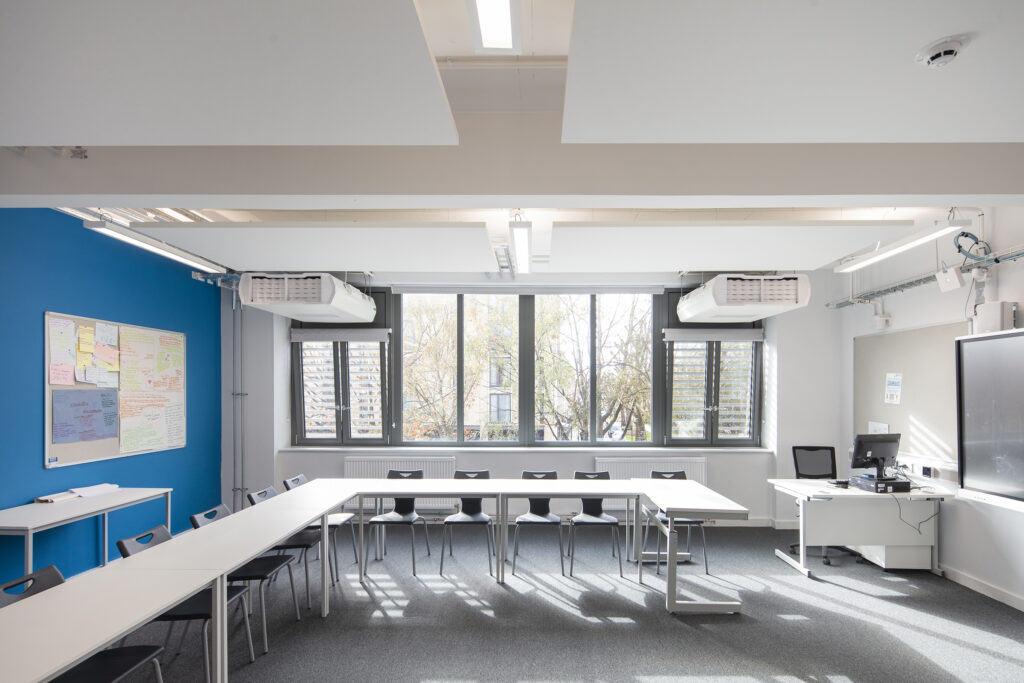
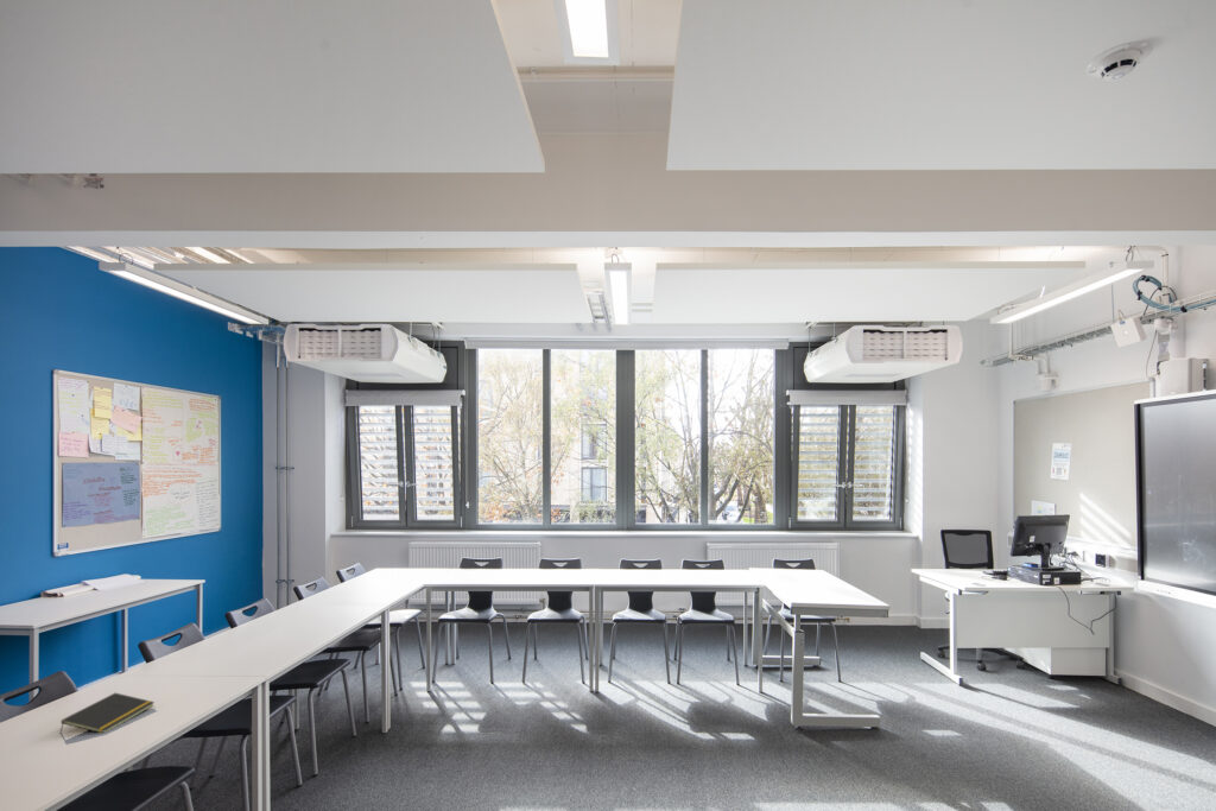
+ notepad [58,692,156,735]
